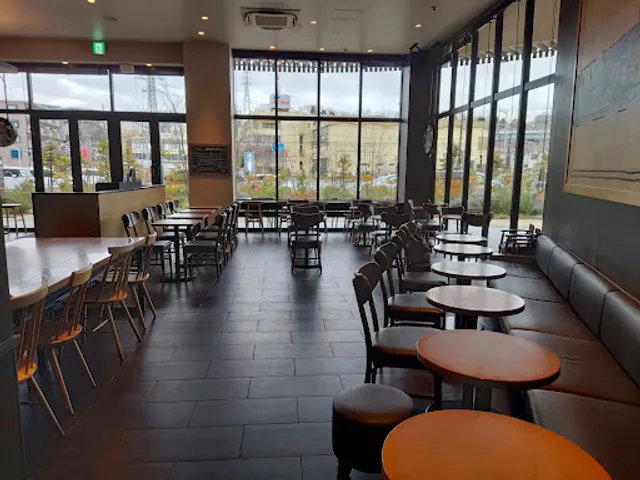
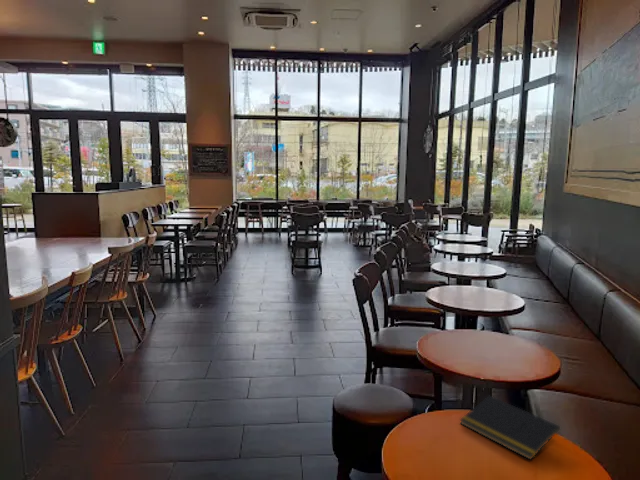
+ notepad [459,395,561,461]
